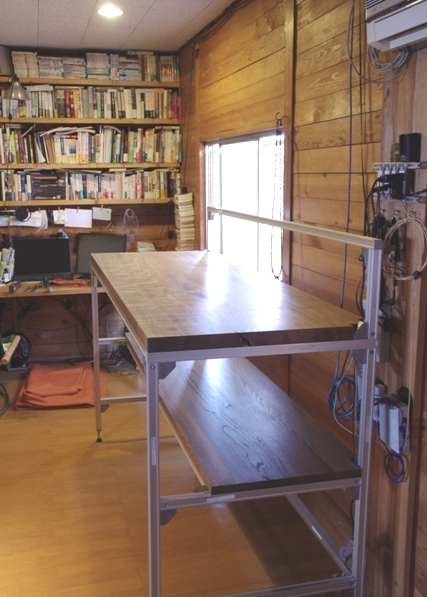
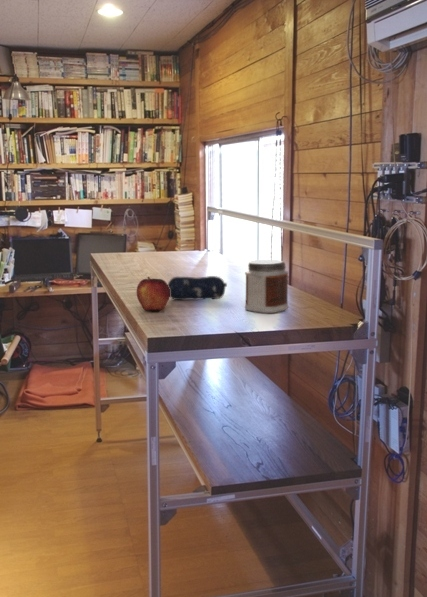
+ jar [244,259,289,314]
+ fruit [136,276,170,312]
+ pencil case [167,275,228,301]
